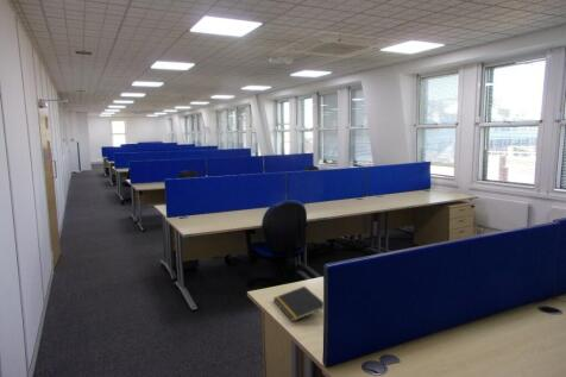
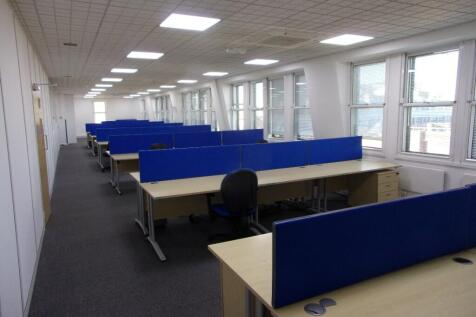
- notepad [272,285,325,322]
